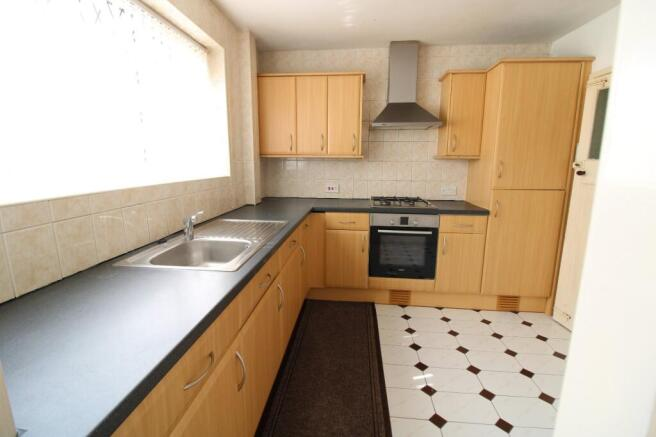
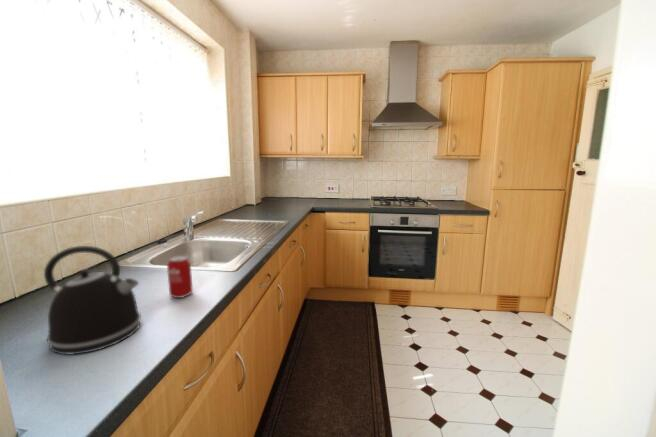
+ beverage can [166,255,194,299]
+ kettle [43,245,142,355]
